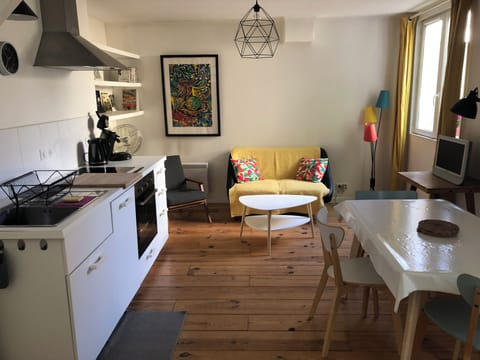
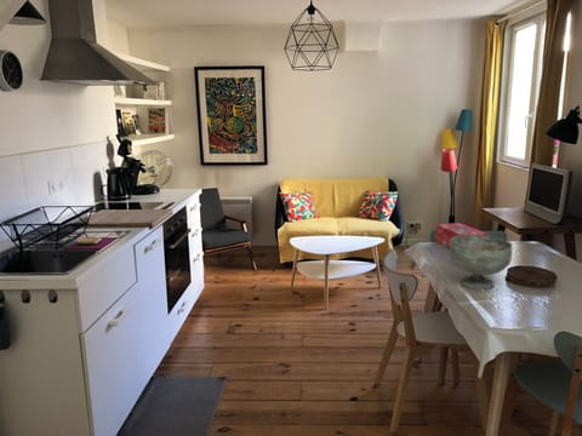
+ tissue box [434,222,490,248]
+ decorative bowl [449,235,514,289]
